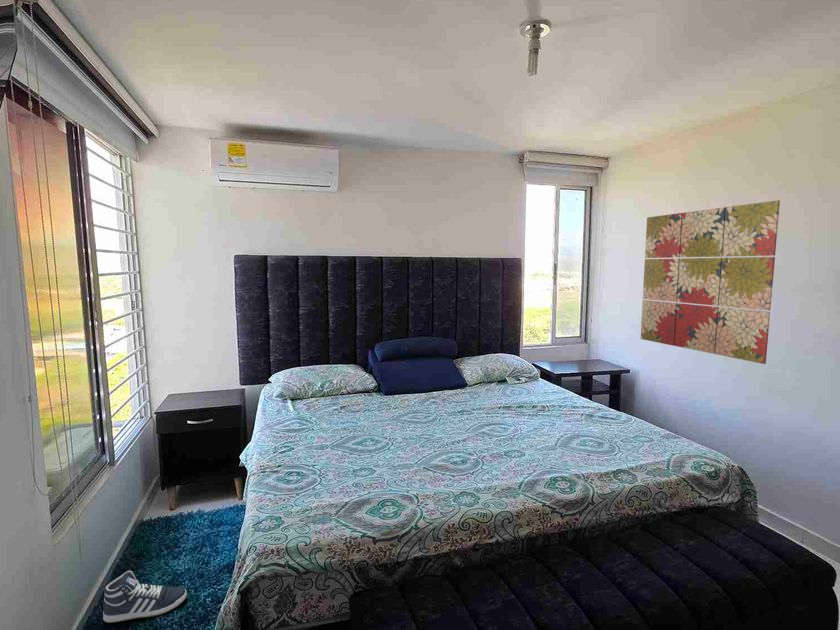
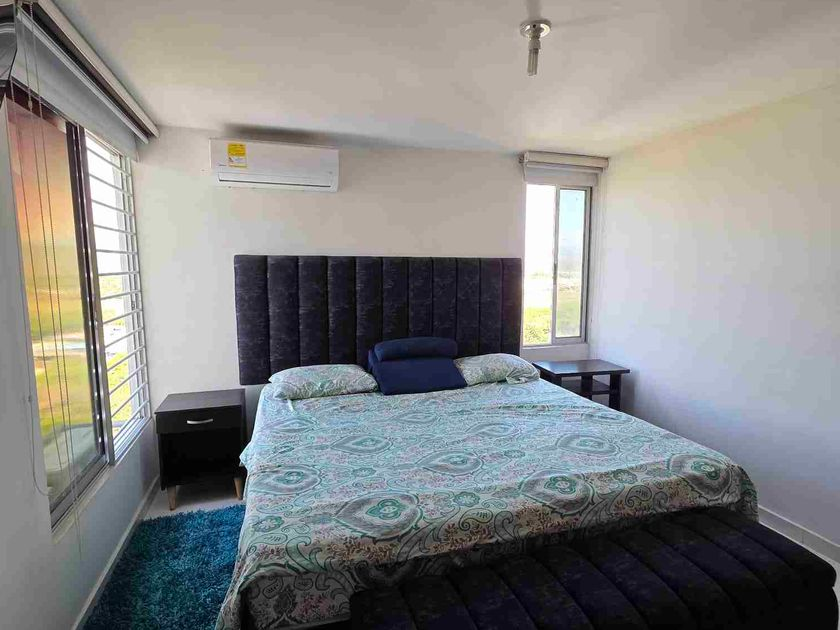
- sneaker [102,570,188,624]
- wall art [640,199,781,365]
